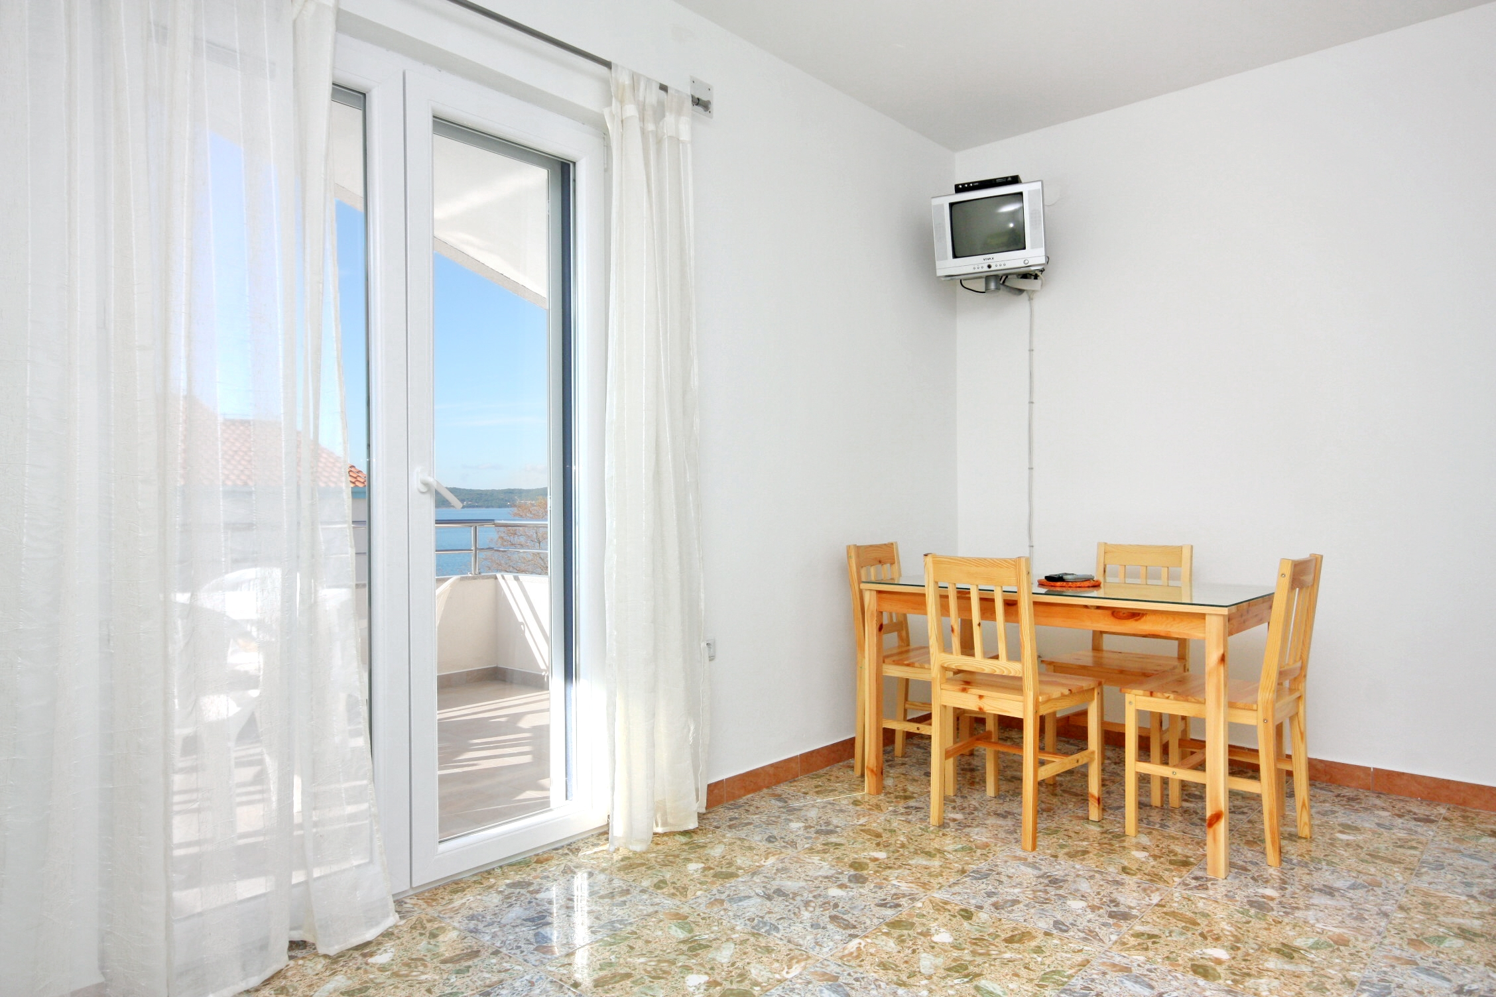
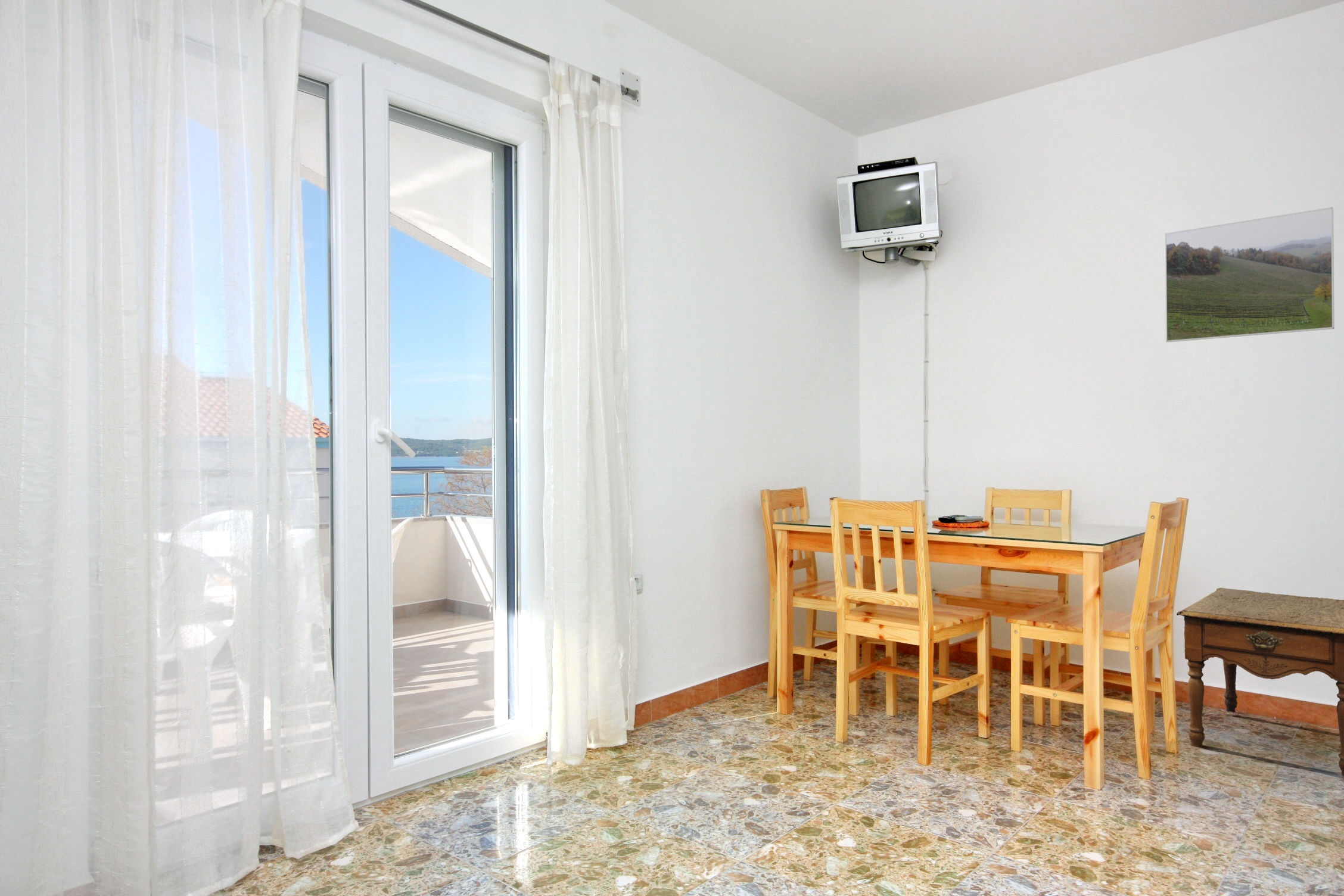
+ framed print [1165,207,1335,343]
+ side table [1176,587,1344,777]
